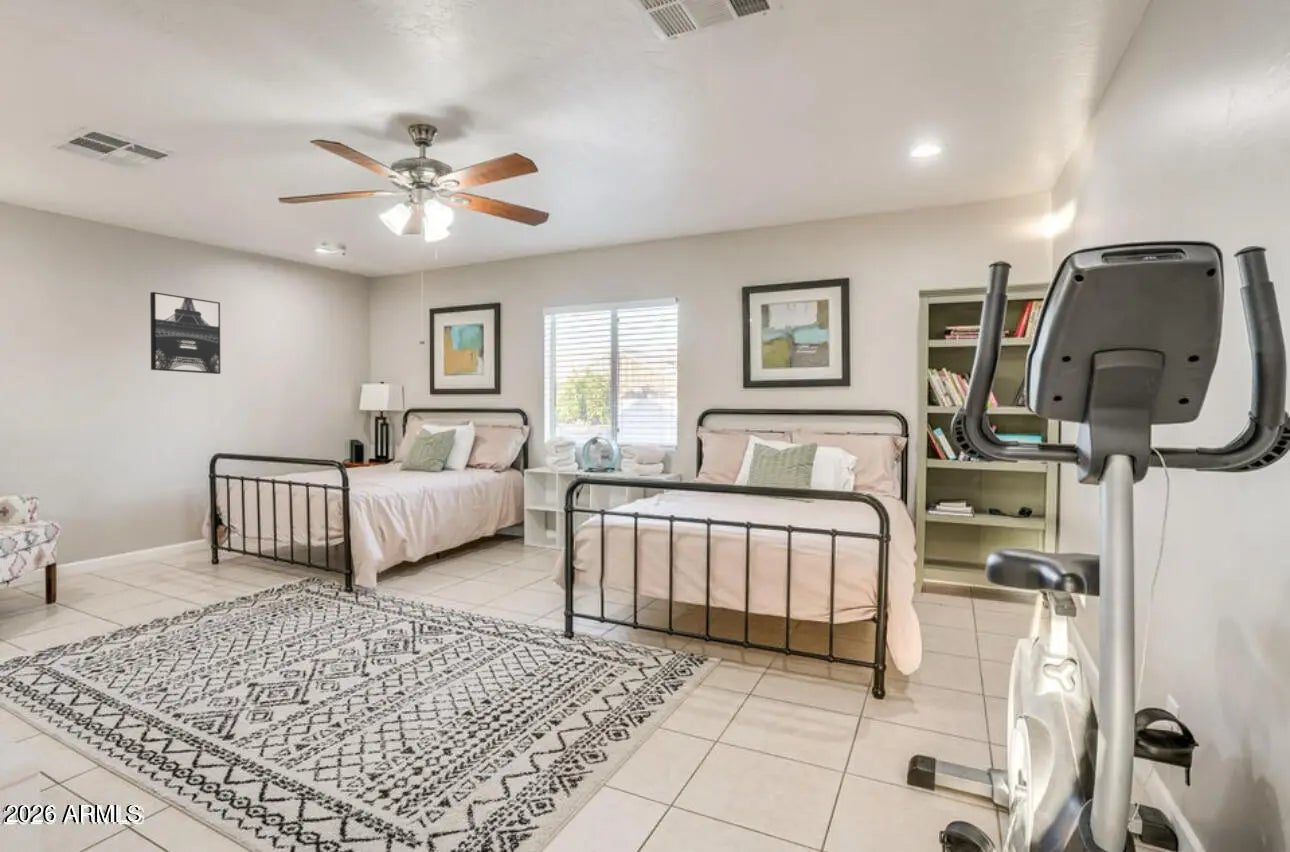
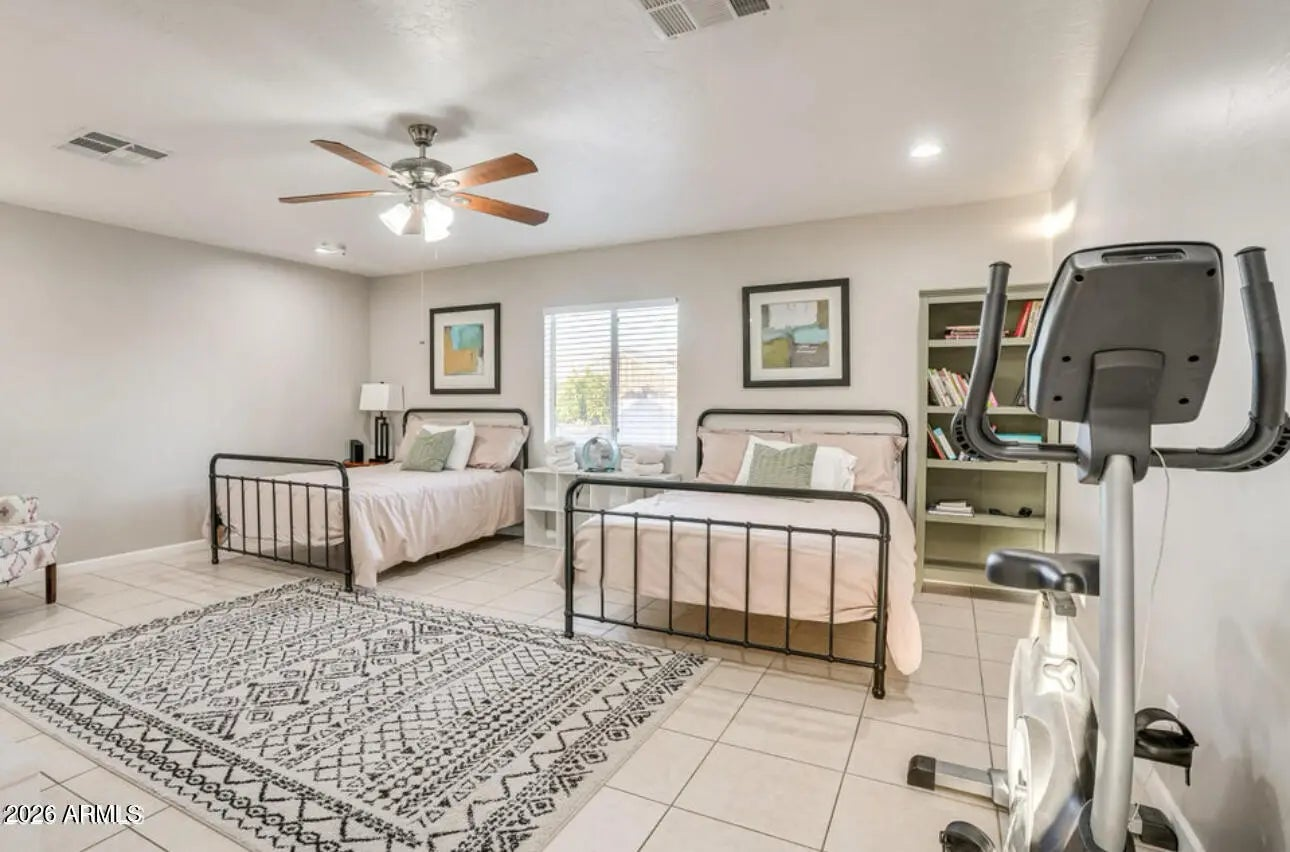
- wall art [149,291,221,375]
